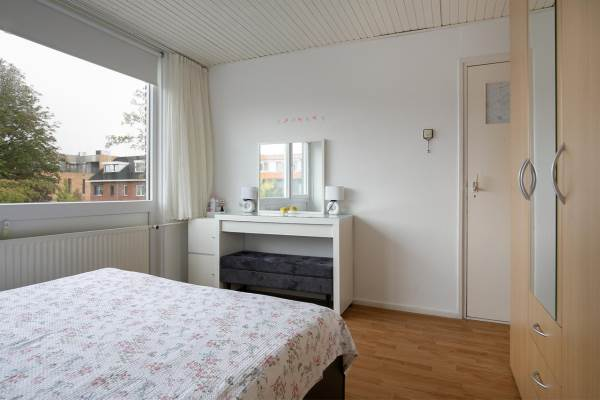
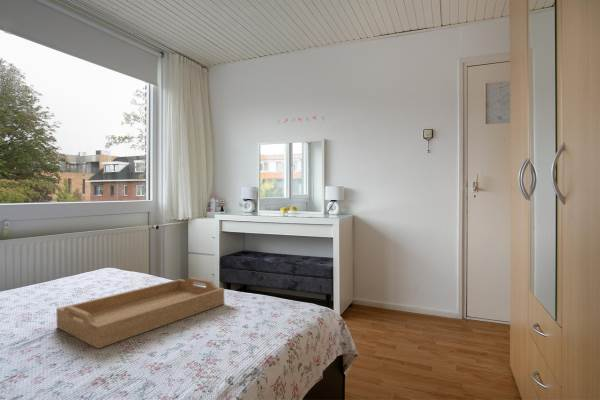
+ serving tray [56,276,225,350]
